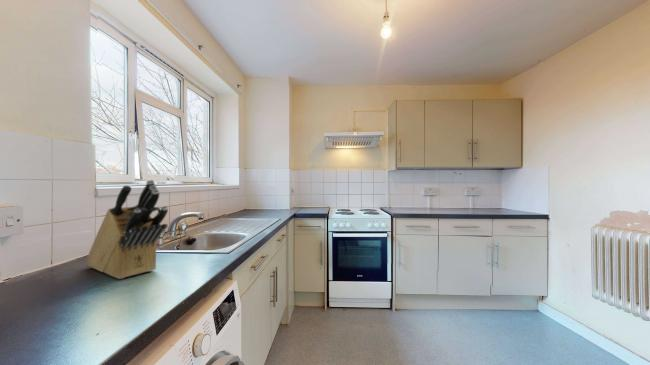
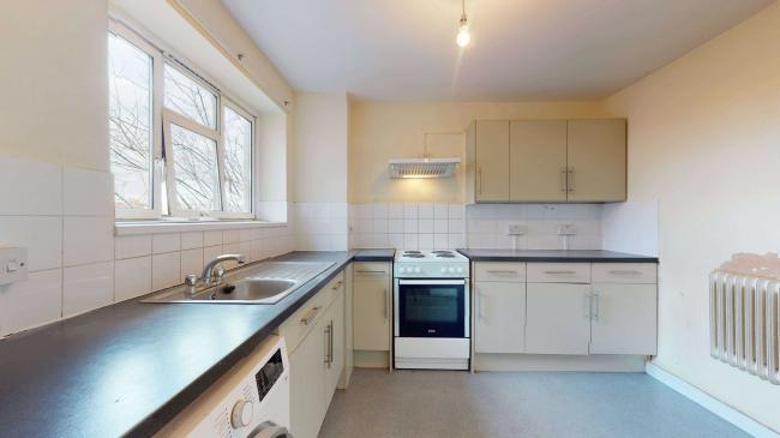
- knife block [86,179,169,280]
